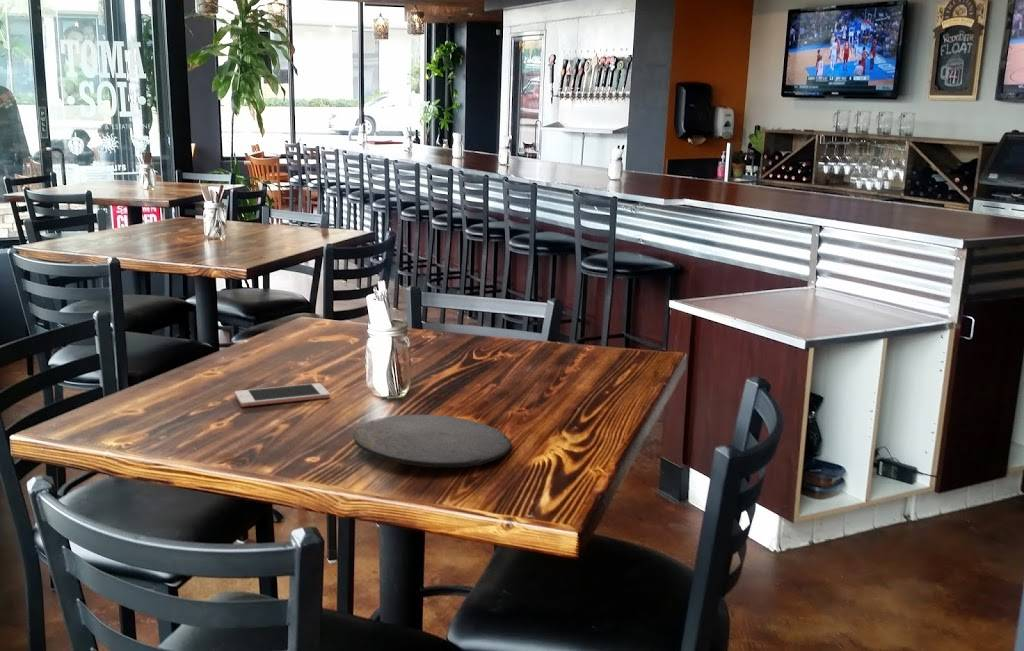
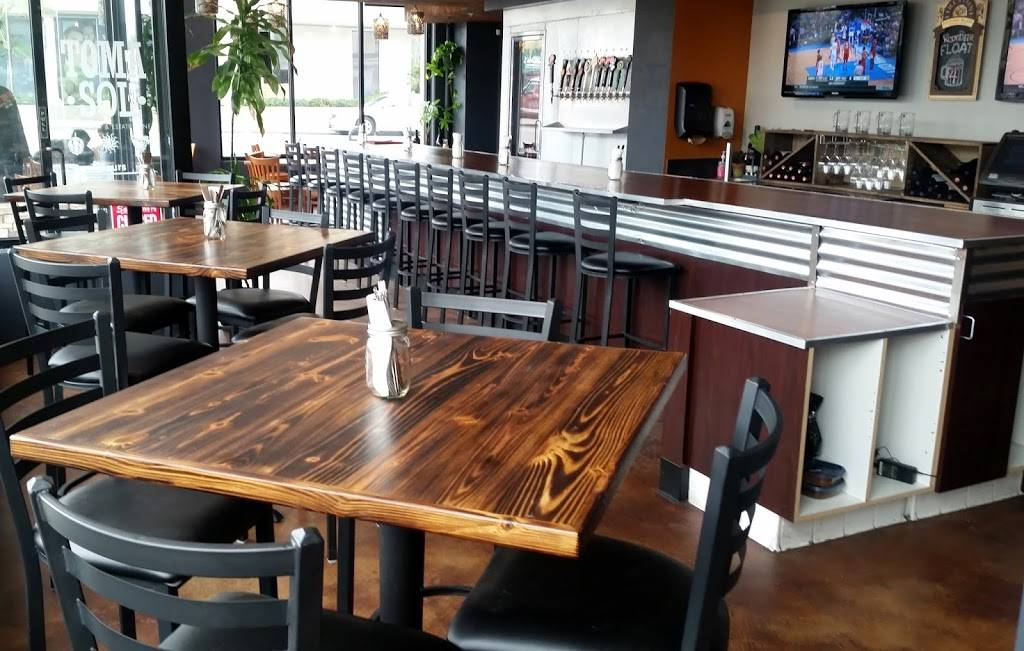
- cell phone [234,382,331,408]
- plate [352,414,512,468]
